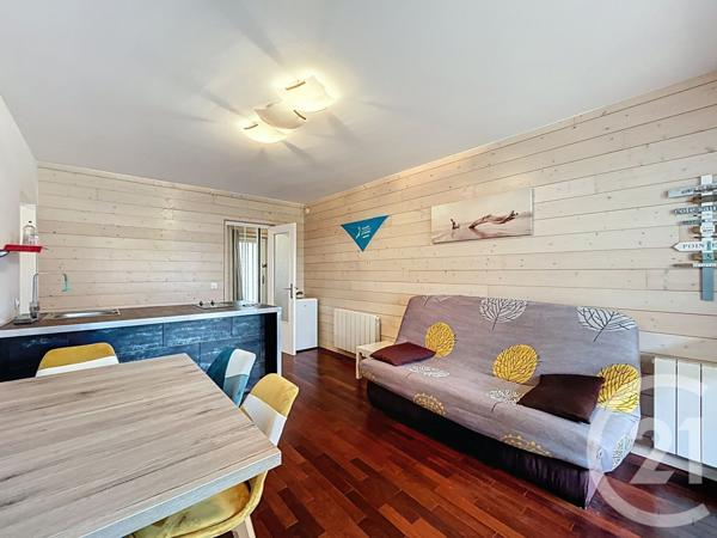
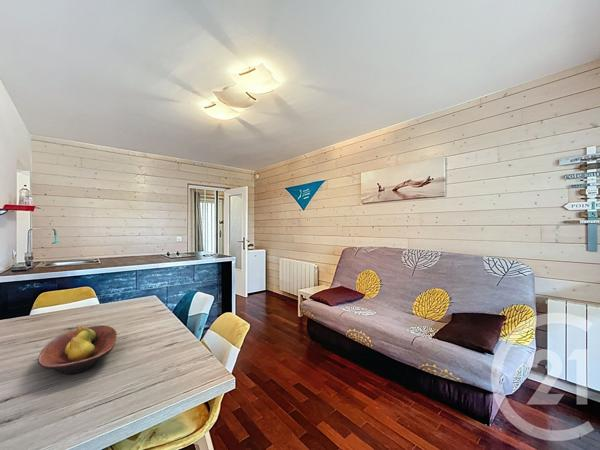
+ fruit bowl [37,324,118,375]
